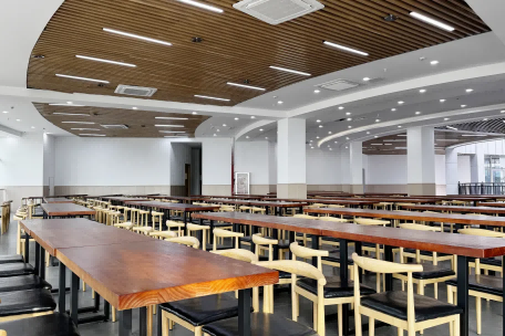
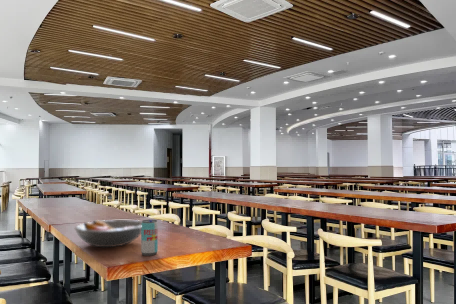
+ beverage can [140,219,159,257]
+ fruit bowl [74,219,142,248]
